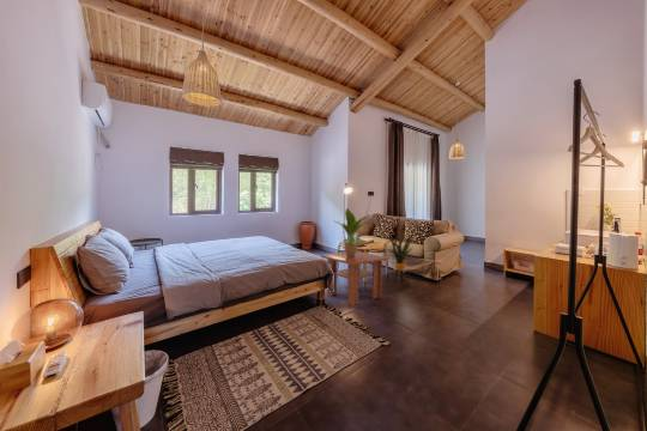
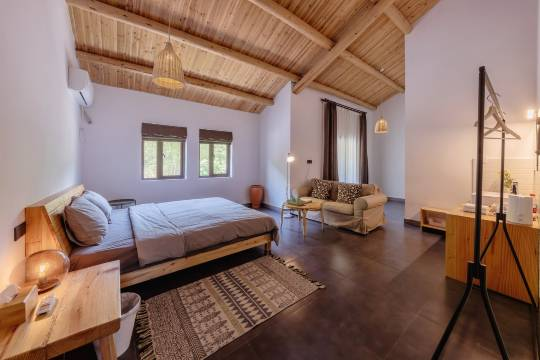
- coffee table [320,250,391,308]
- potted plant [331,207,369,257]
- house plant [385,231,416,285]
